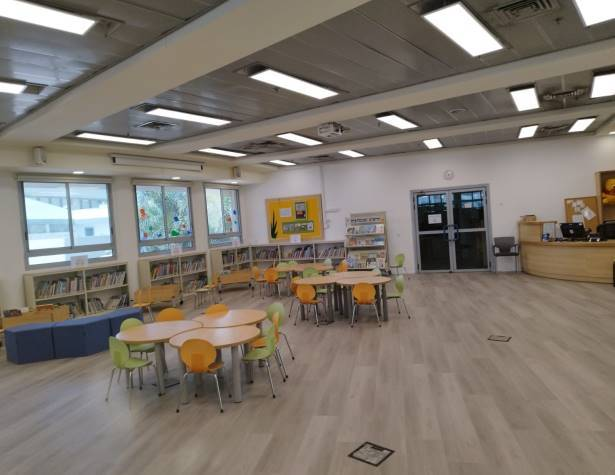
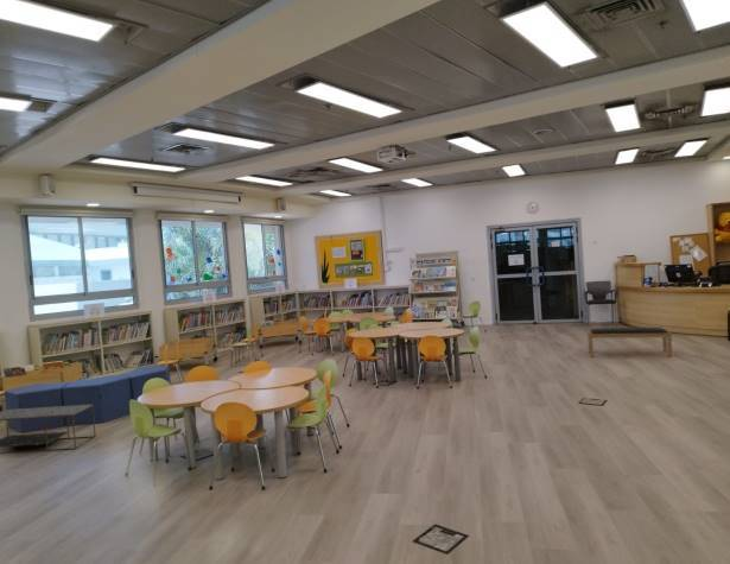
+ bench [586,327,673,357]
+ coffee table [0,404,97,455]
